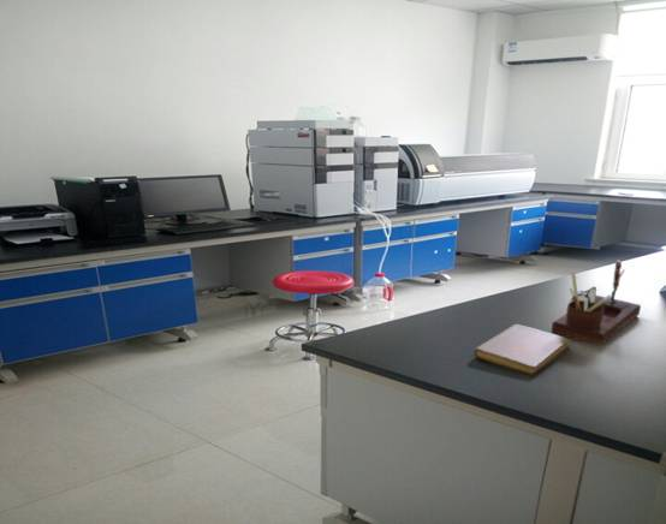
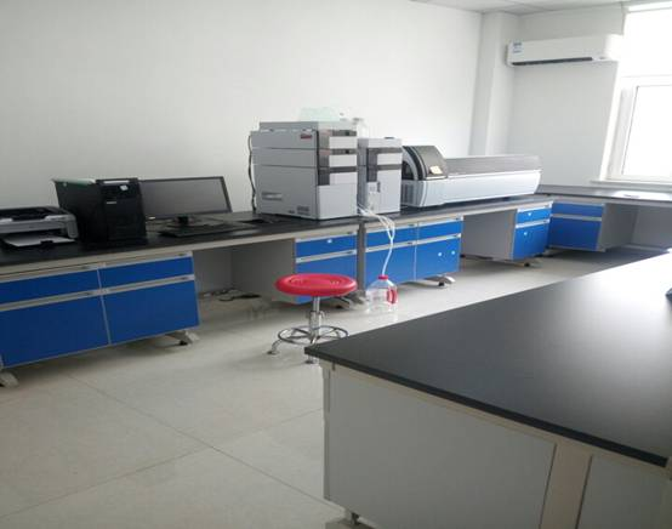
- notebook [474,323,571,375]
- desk organizer [551,260,642,346]
